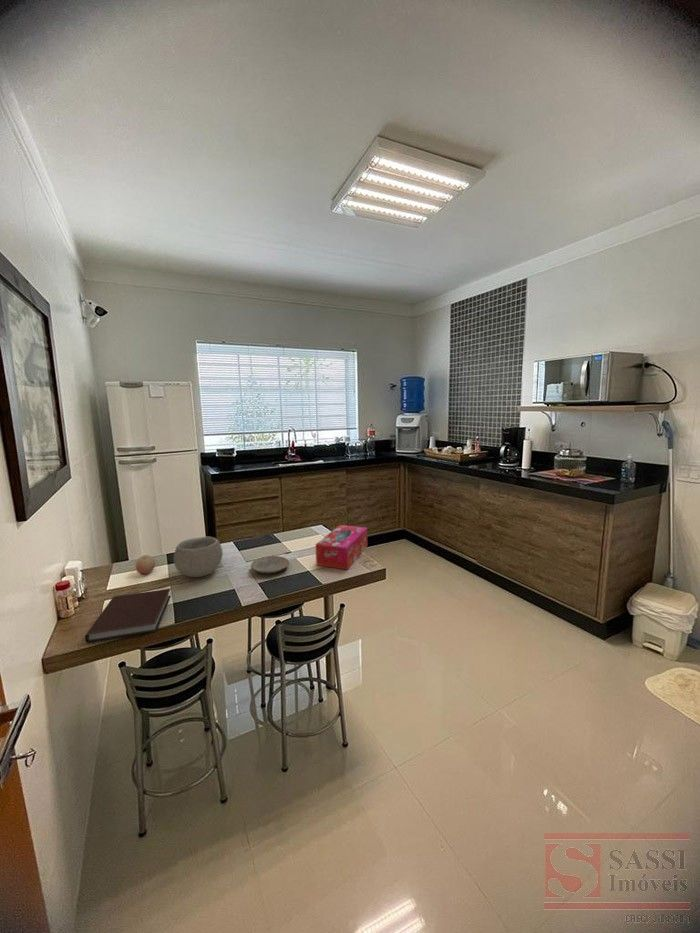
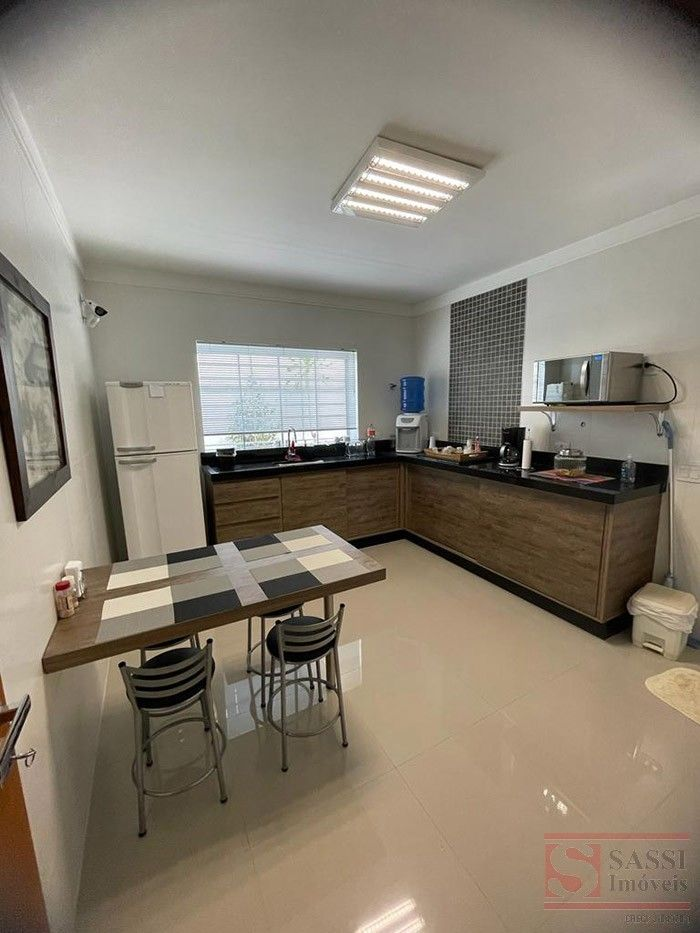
- notebook [84,588,172,644]
- tissue box [315,524,369,571]
- bowl [173,536,224,578]
- plate [250,555,290,574]
- fruit [135,554,156,575]
